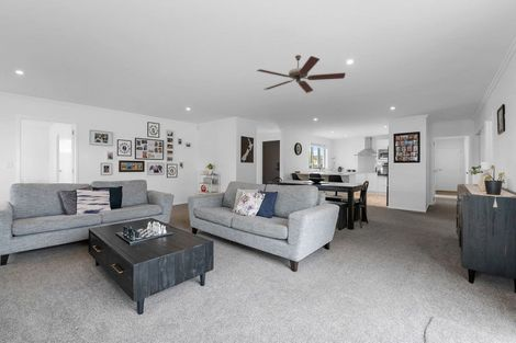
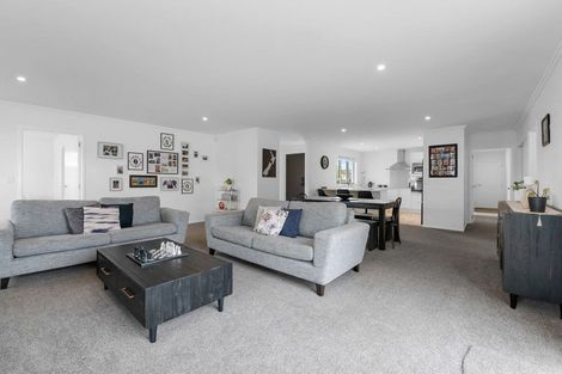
- ceiling fan [256,54,346,94]
